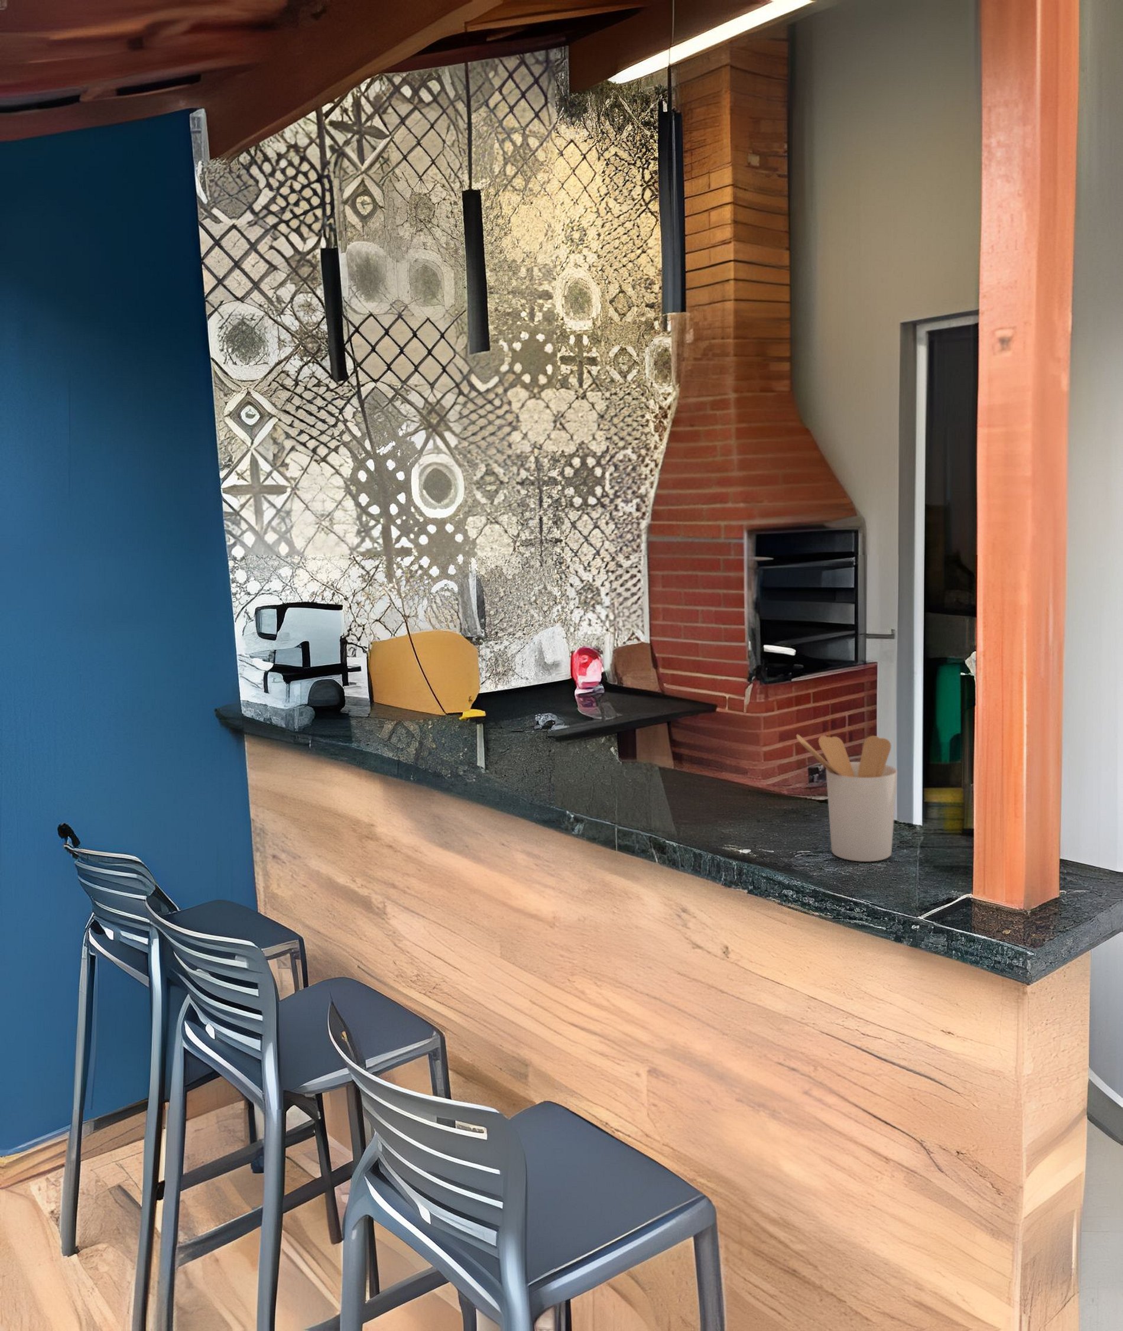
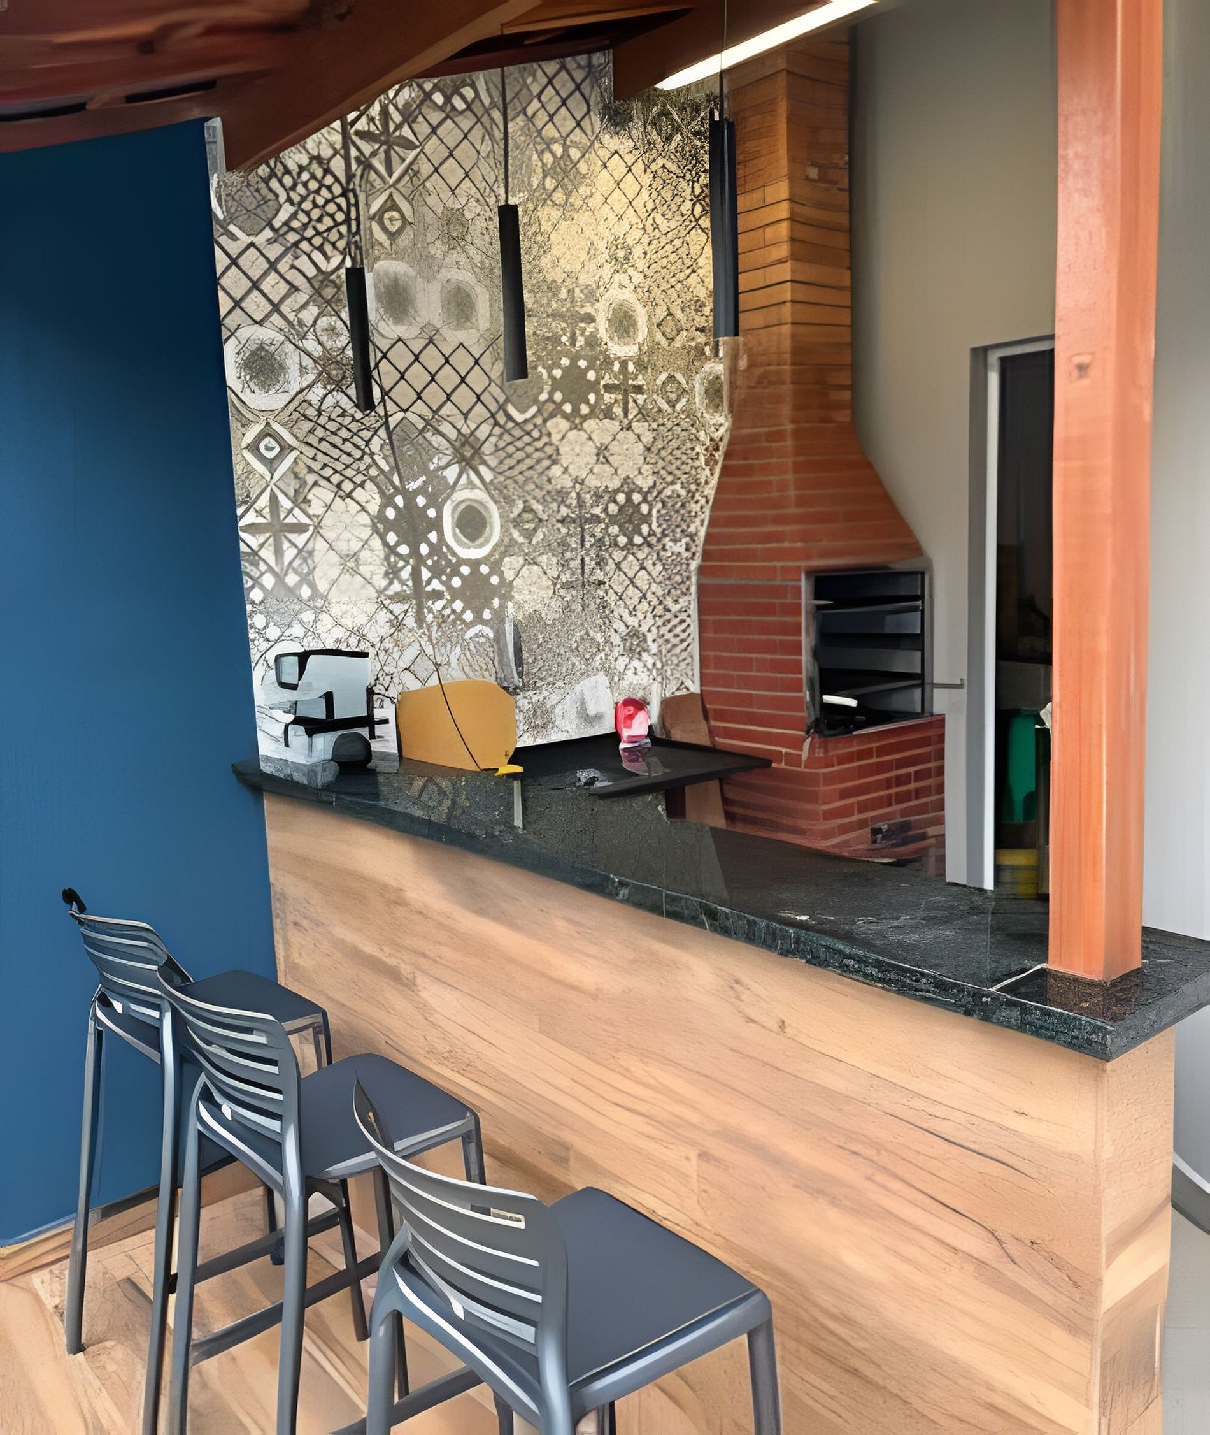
- utensil holder [795,734,898,862]
